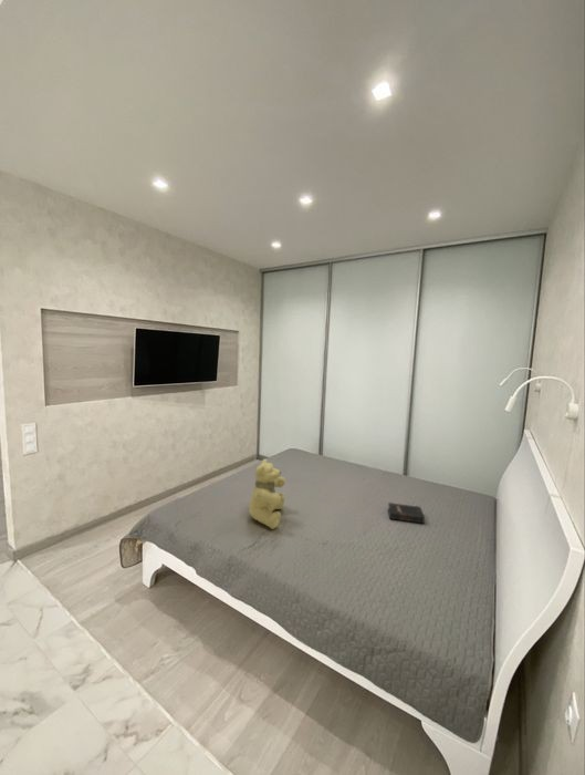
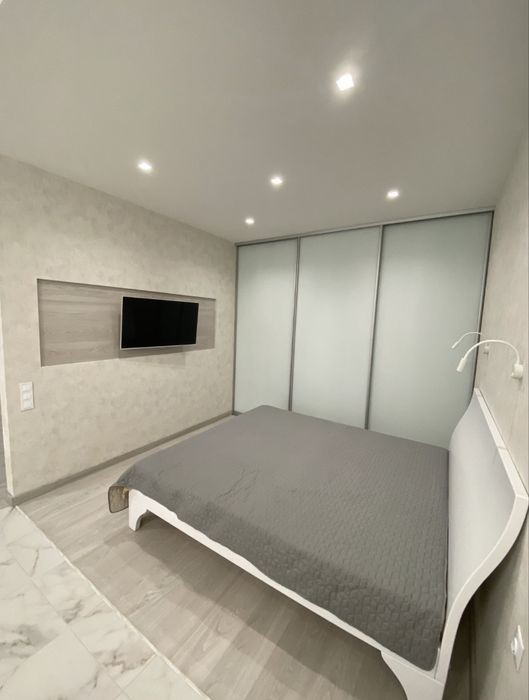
- teddy bear [248,458,286,530]
- hardback book [387,502,426,525]
